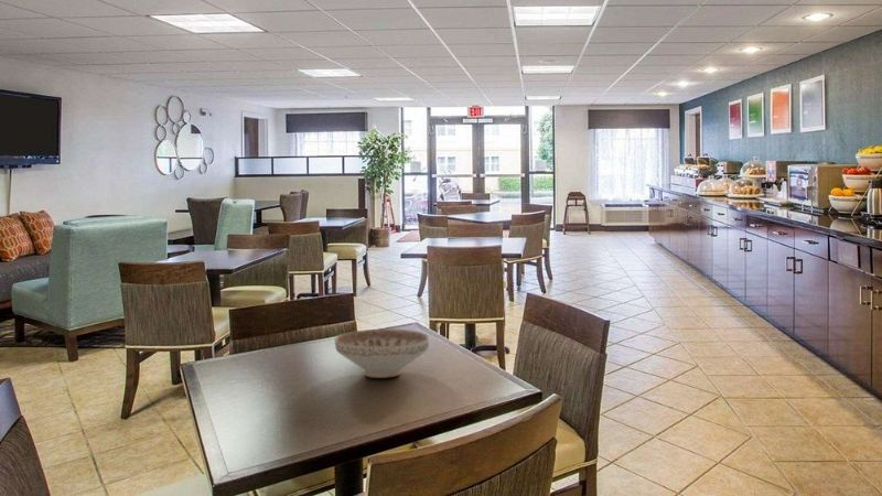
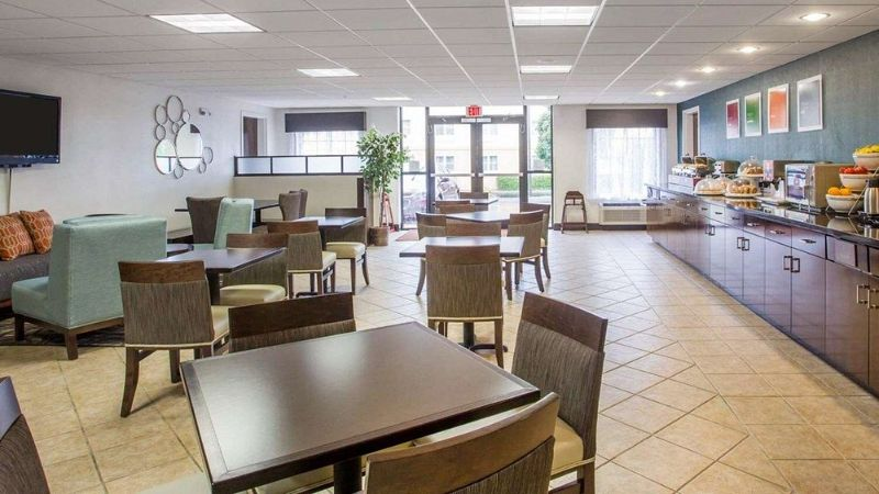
- decorative bowl [334,328,430,379]
